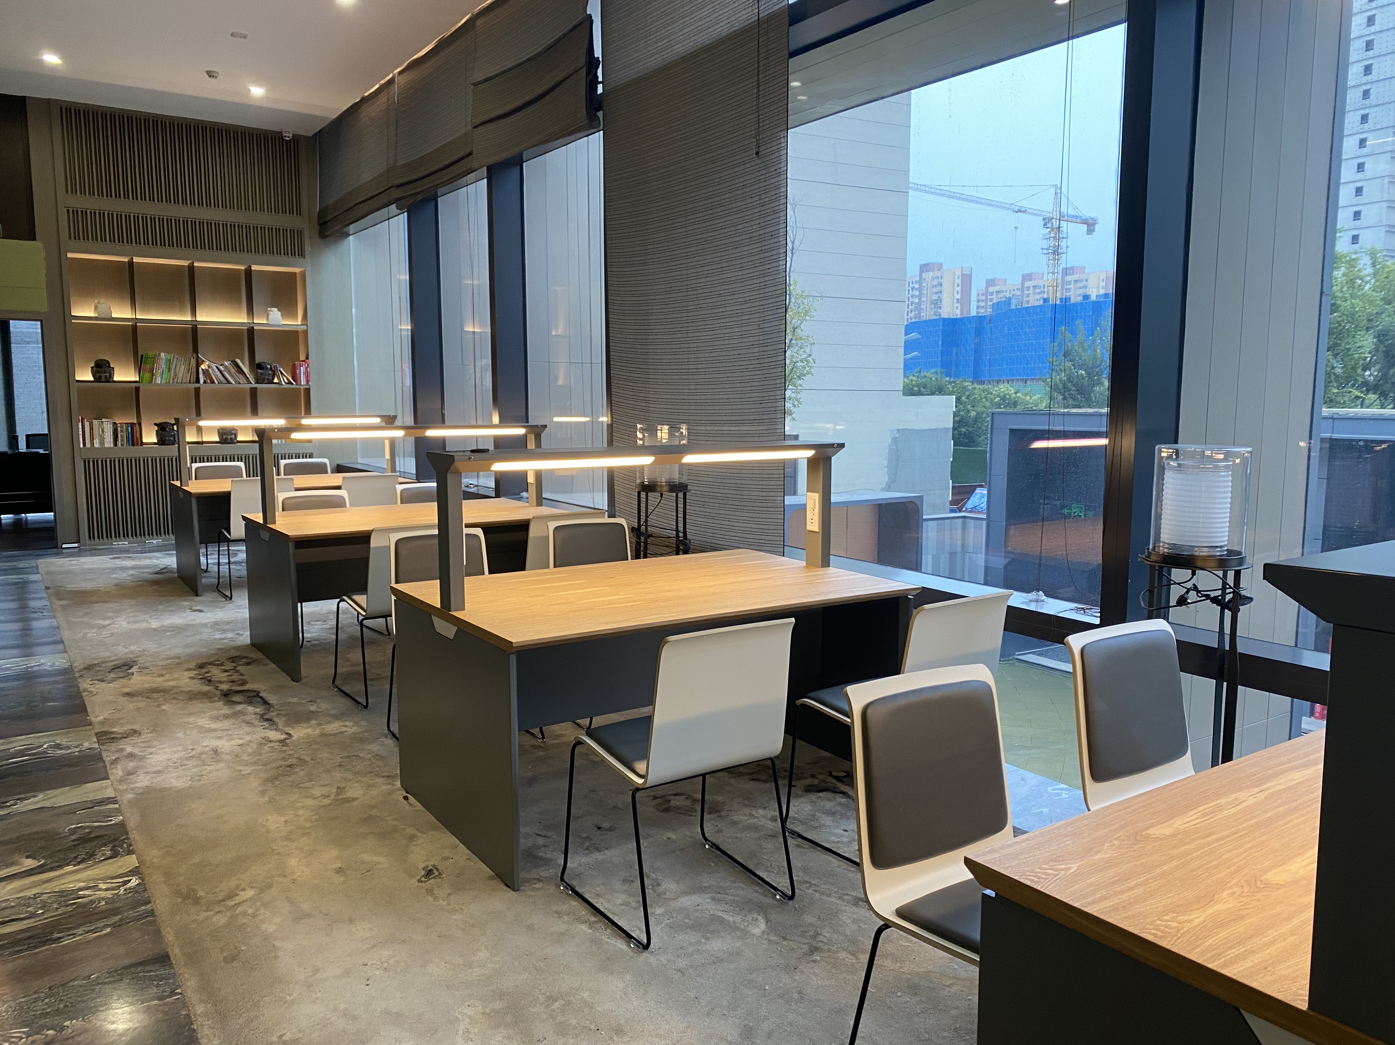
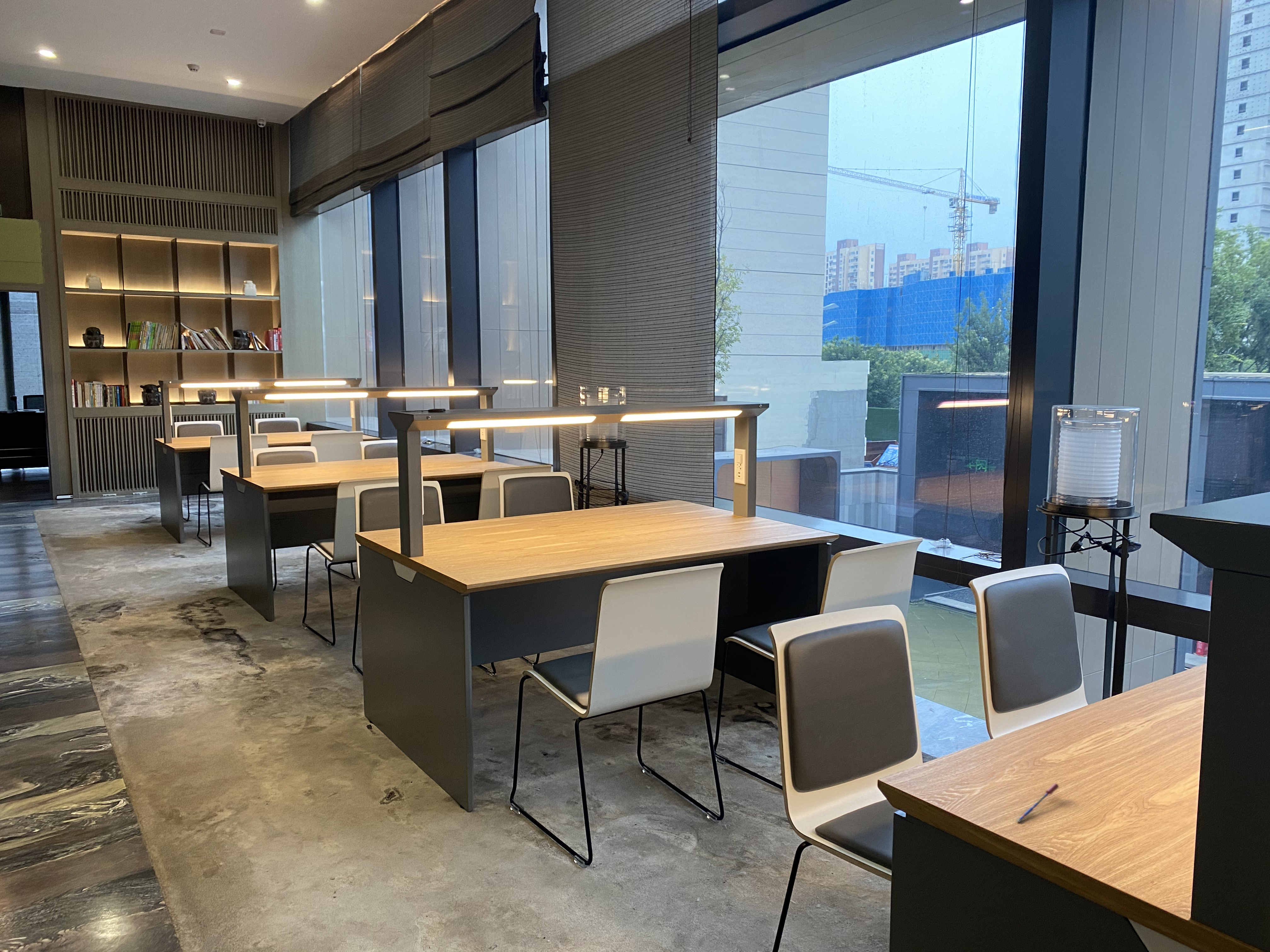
+ pen [1014,783,1059,824]
